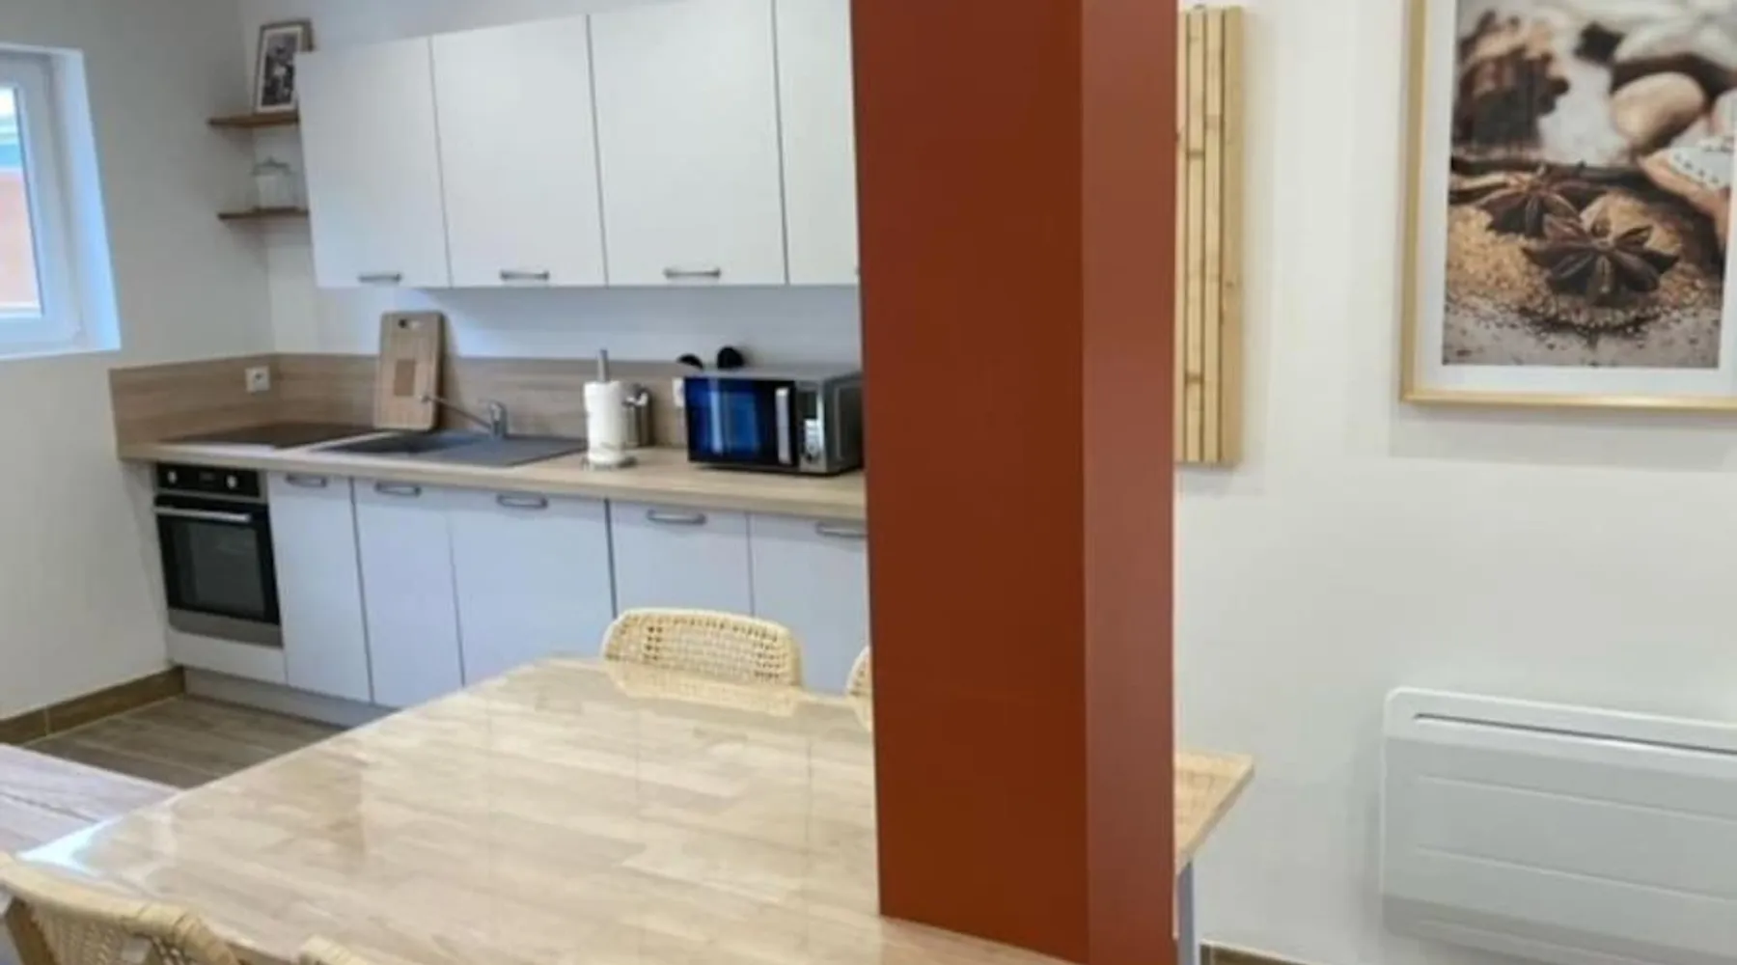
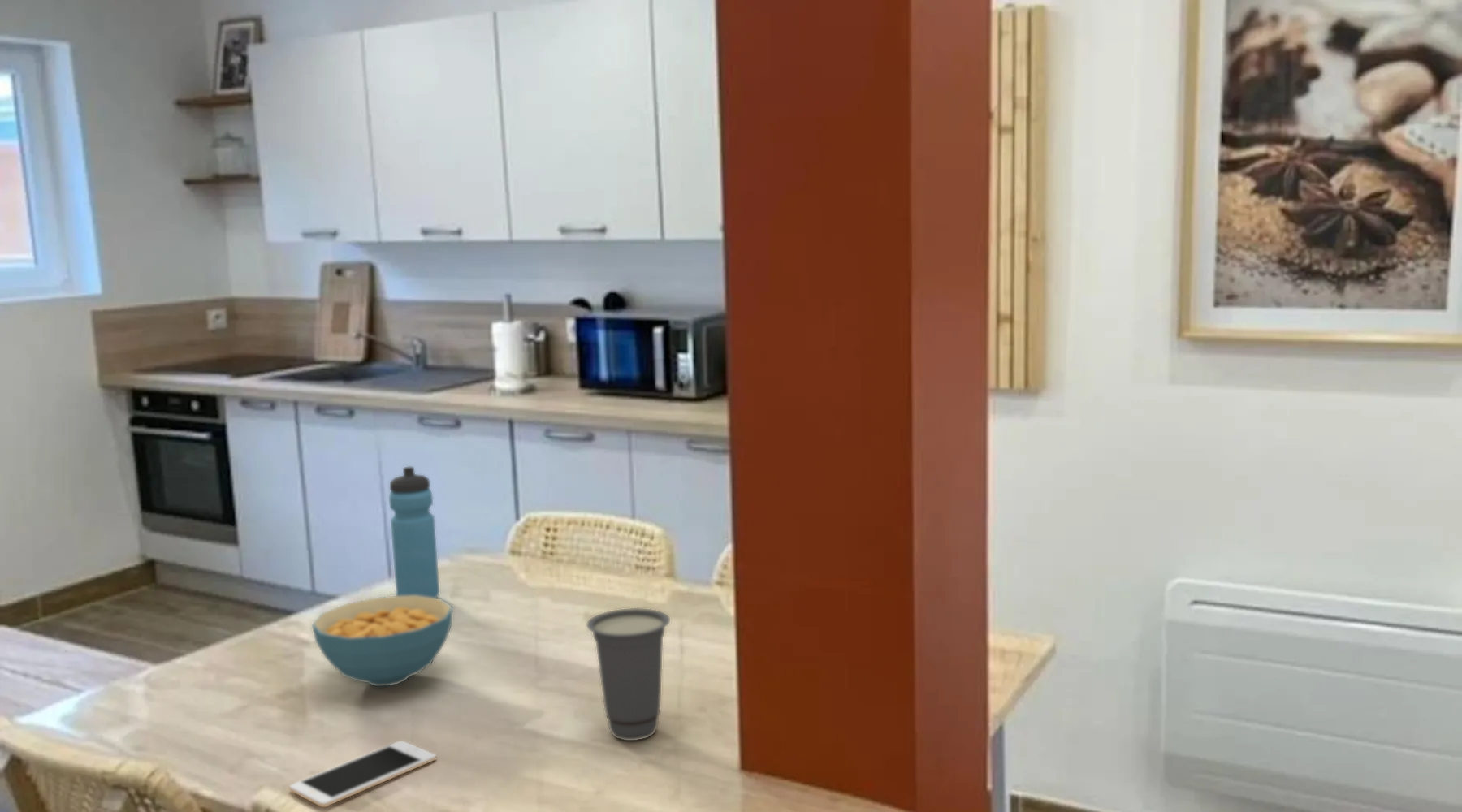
+ cup [586,607,671,741]
+ cell phone [288,740,437,808]
+ water bottle [388,466,440,598]
+ cereal bowl [311,595,454,687]
